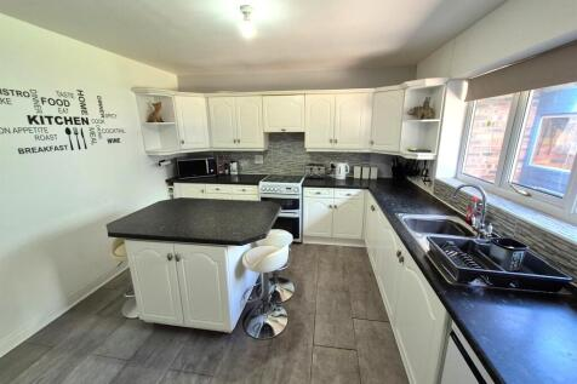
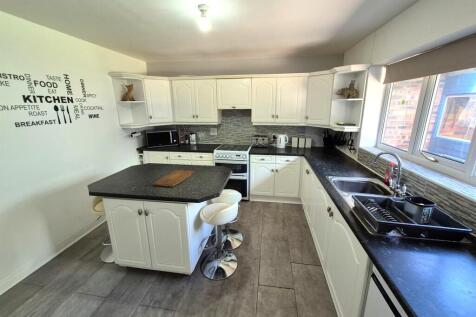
+ cutting board [151,169,196,188]
